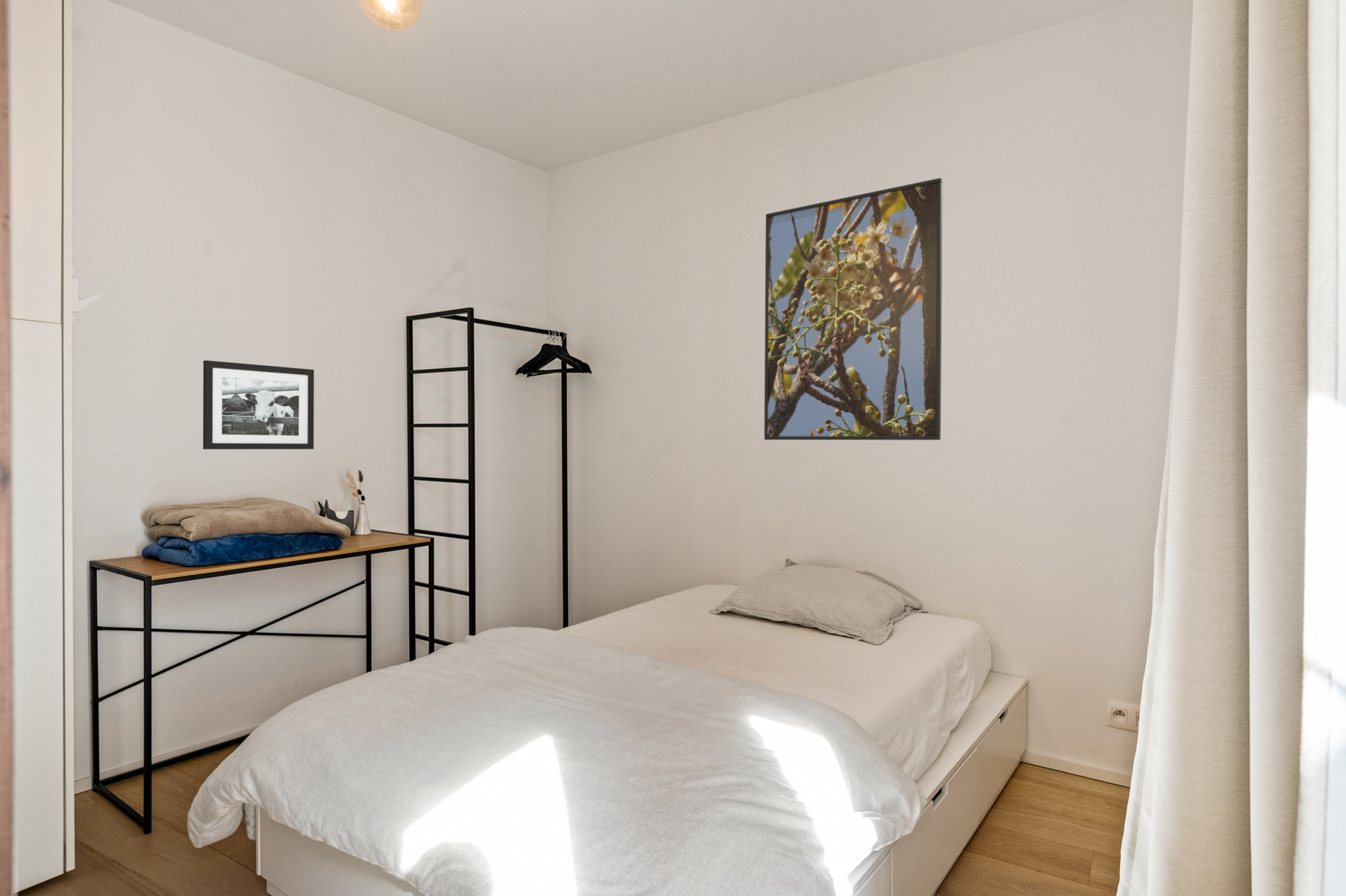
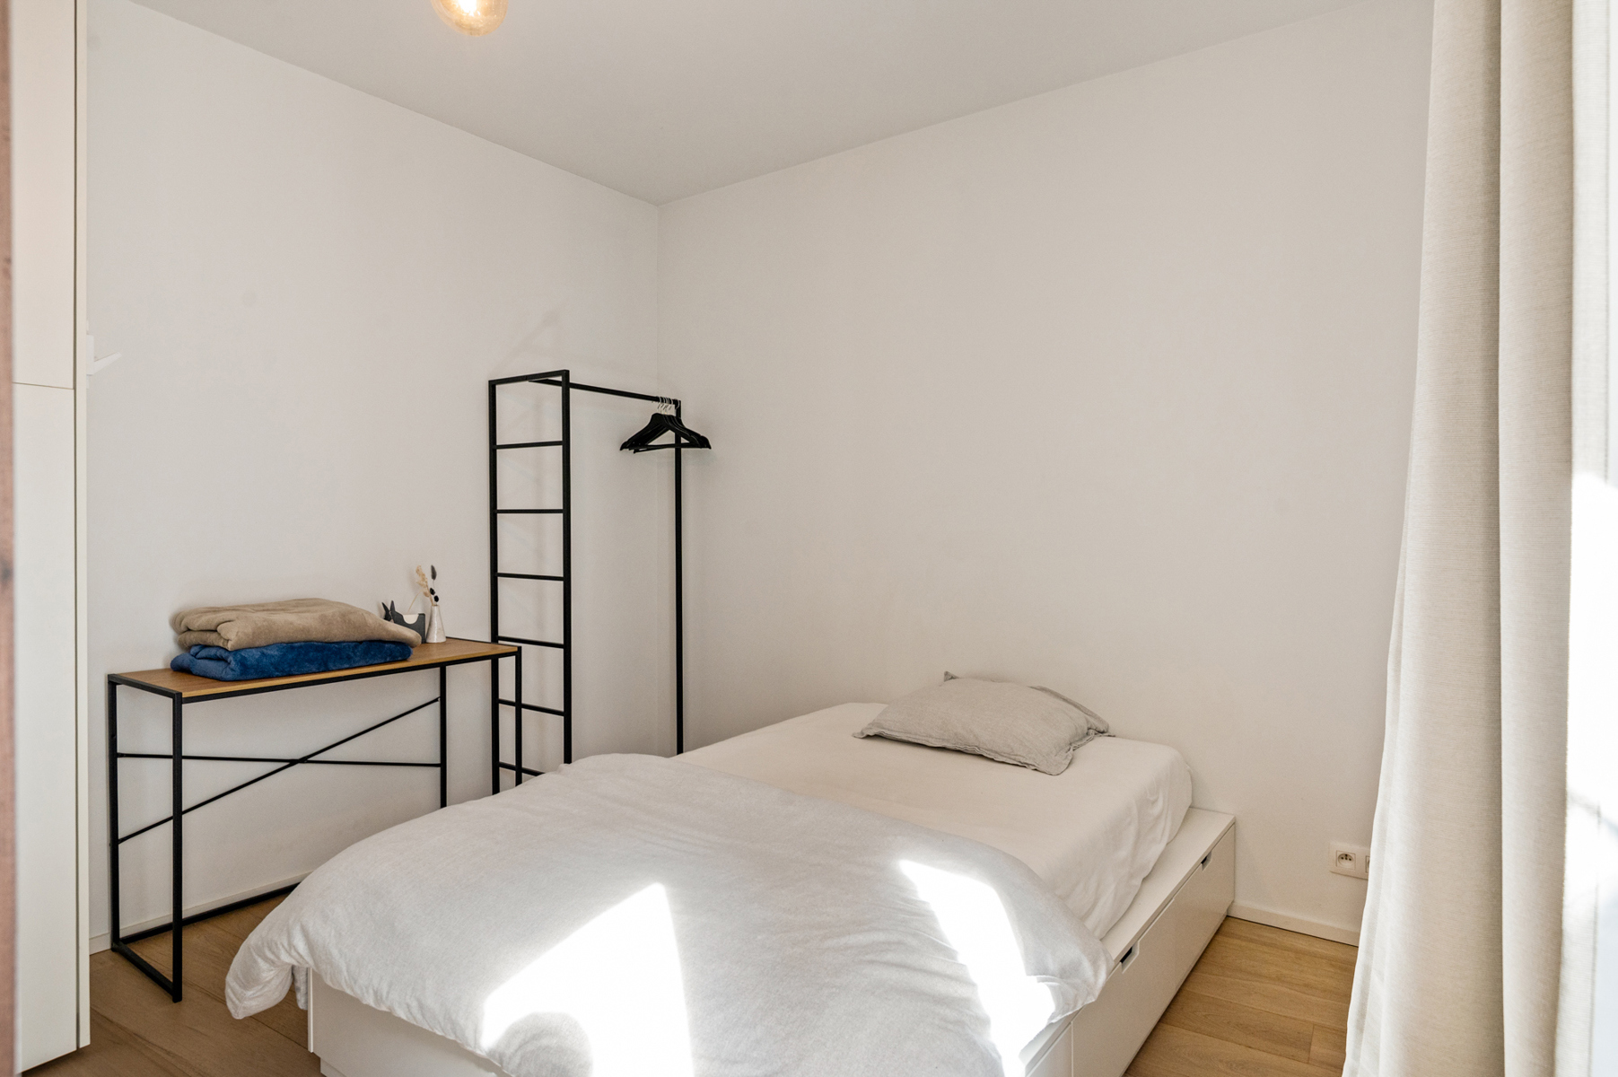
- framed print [764,177,944,441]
- picture frame [202,360,315,450]
